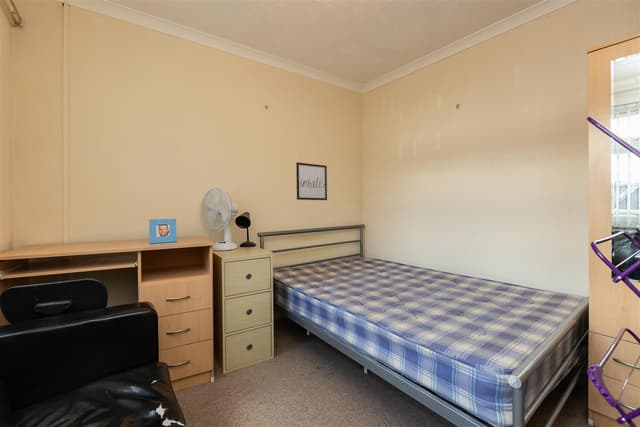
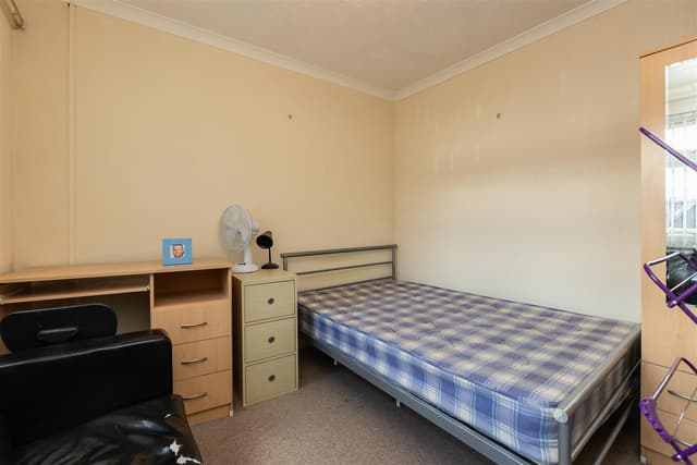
- wall art [295,161,328,201]
